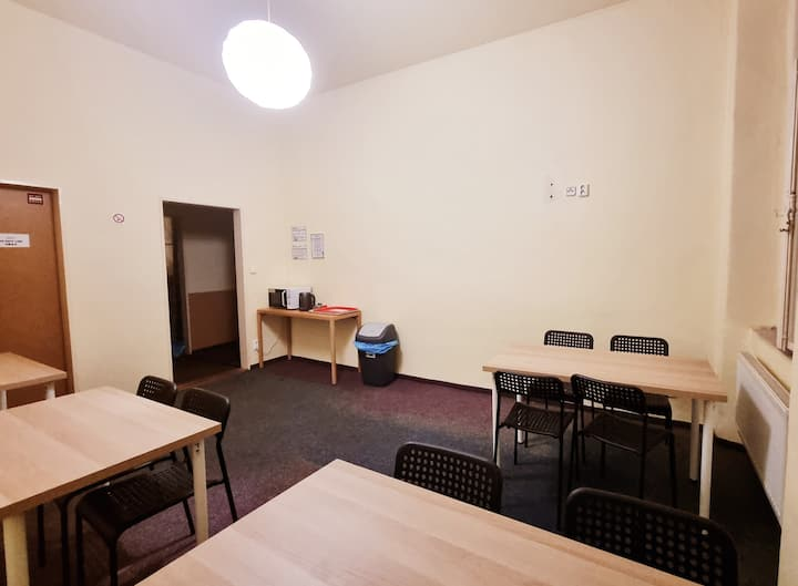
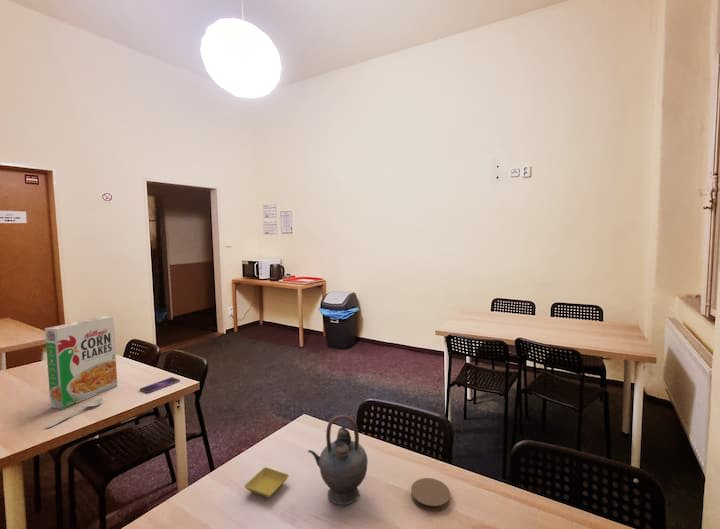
+ spoon [45,397,104,429]
+ smartphone [139,376,181,394]
+ coaster [410,477,451,512]
+ saucer [244,466,290,499]
+ cereal box [44,315,119,410]
+ teapot [307,414,369,506]
